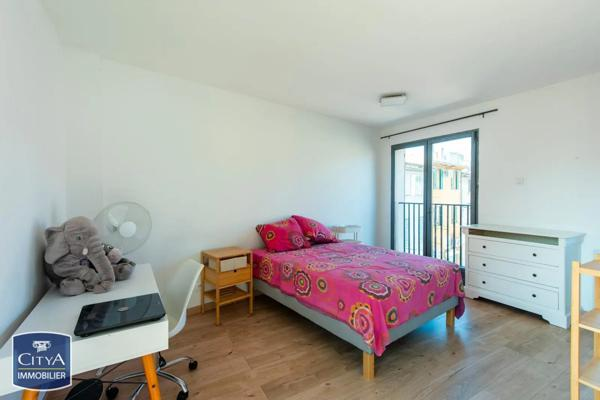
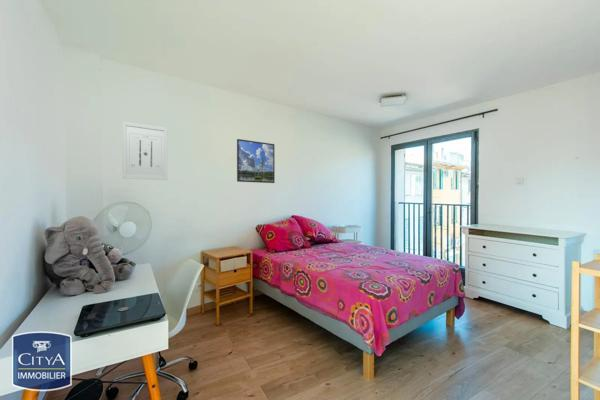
+ wall art [121,120,168,181]
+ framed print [236,138,276,184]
